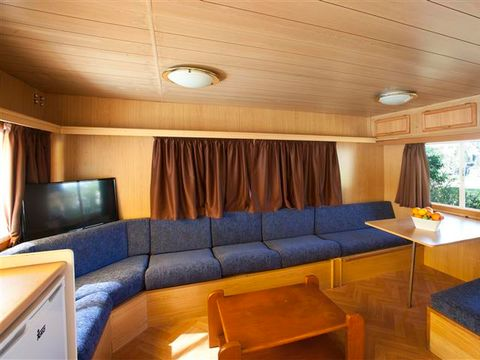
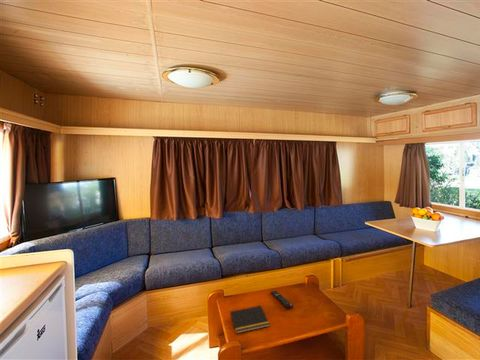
+ remote control [270,290,294,310]
+ notepad [229,305,271,334]
